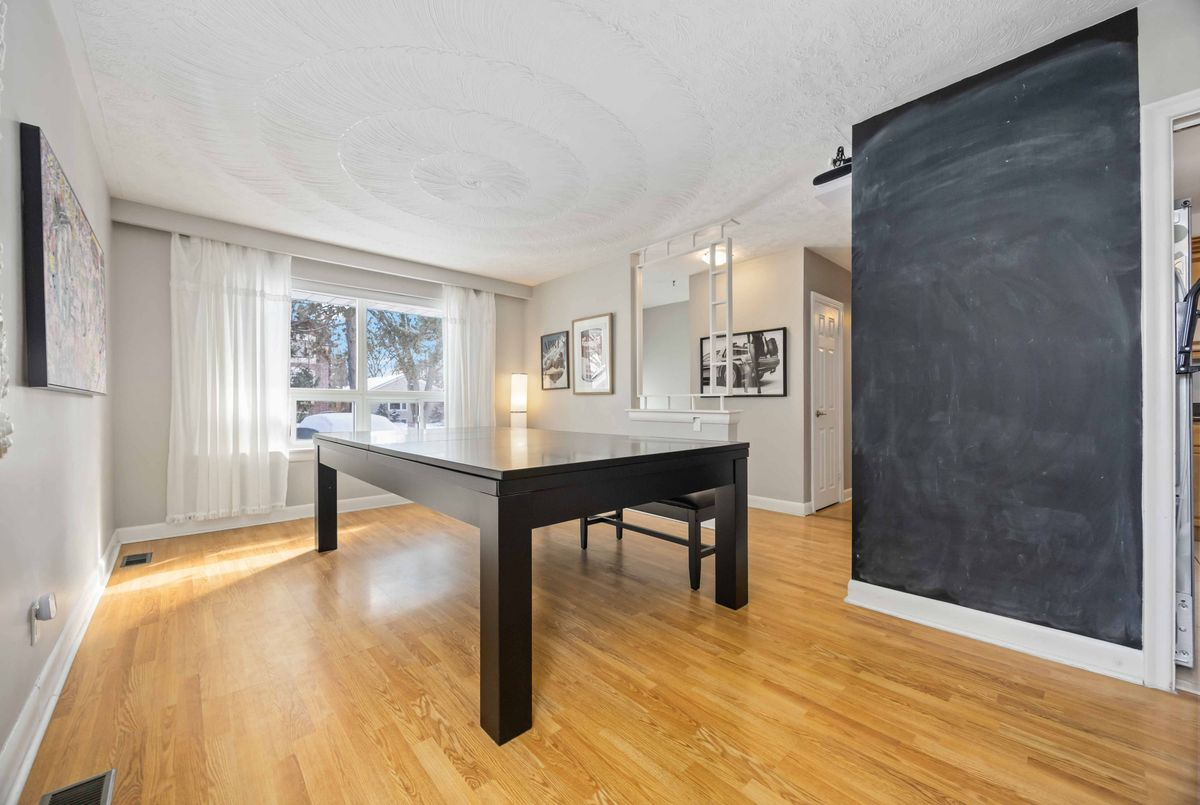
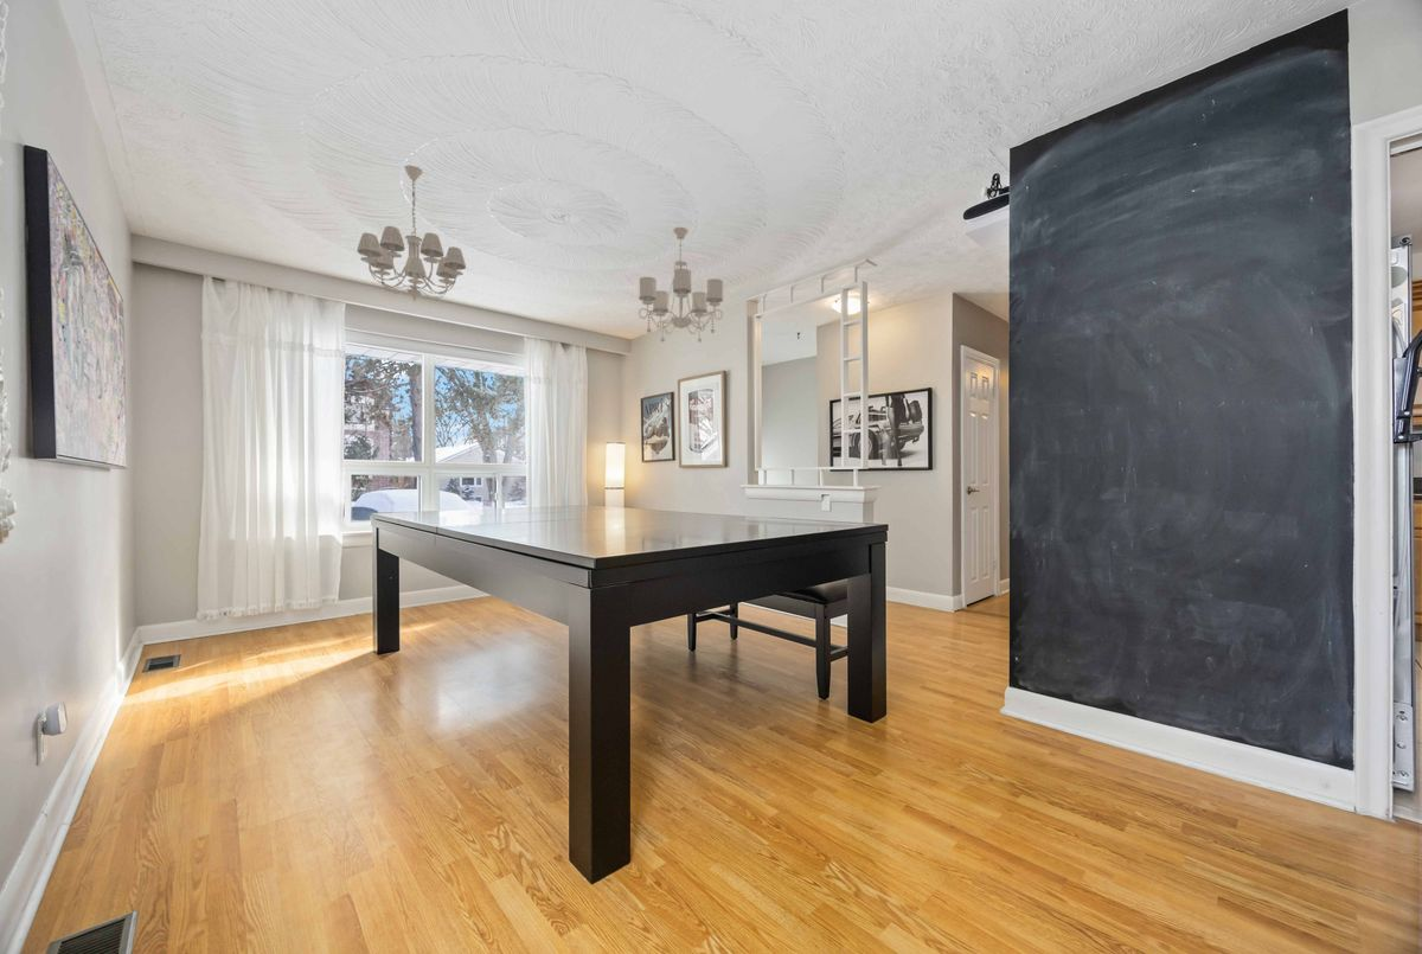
+ chandelier [638,226,724,344]
+ chandelier [357,164,467,302]
